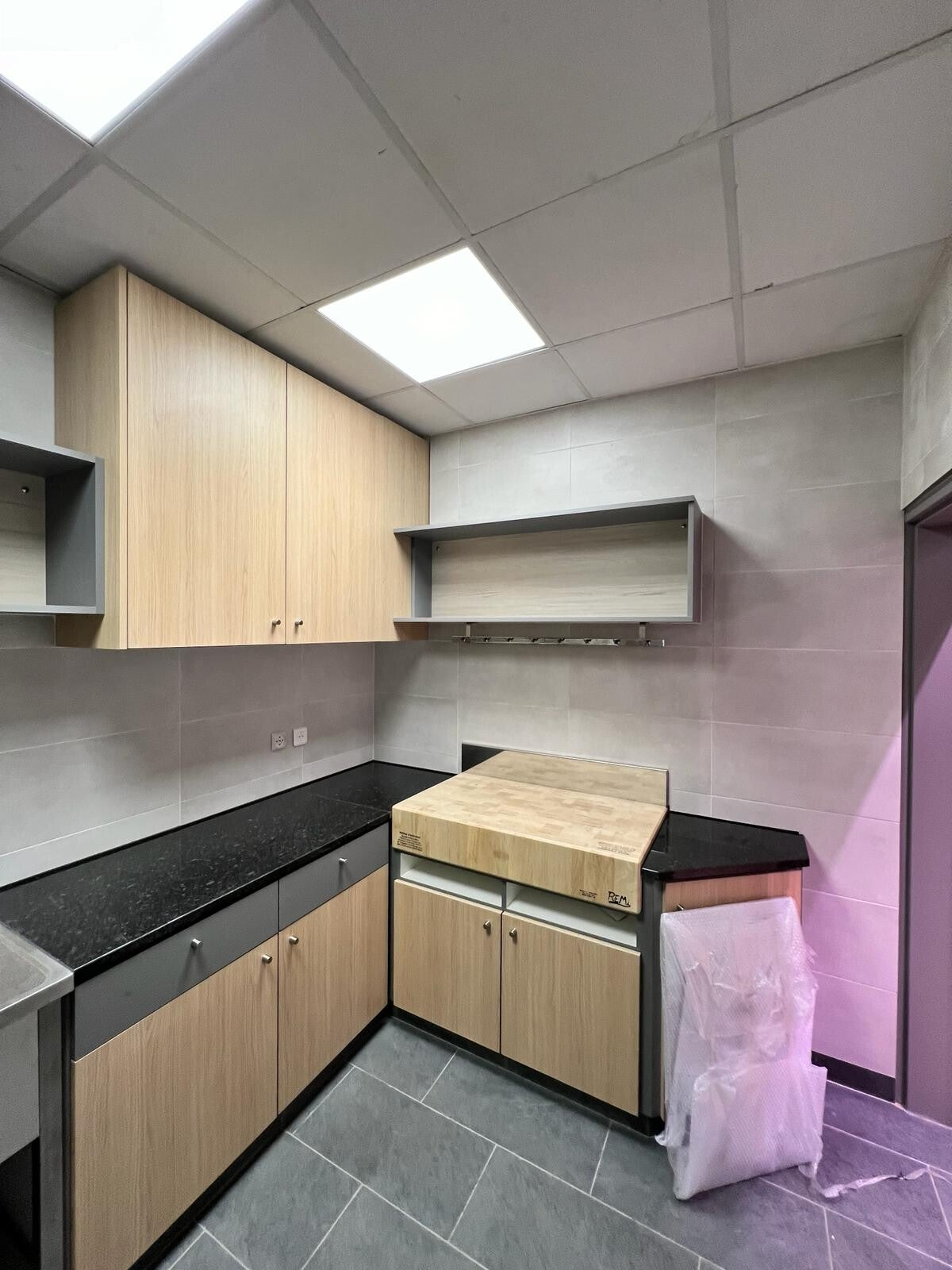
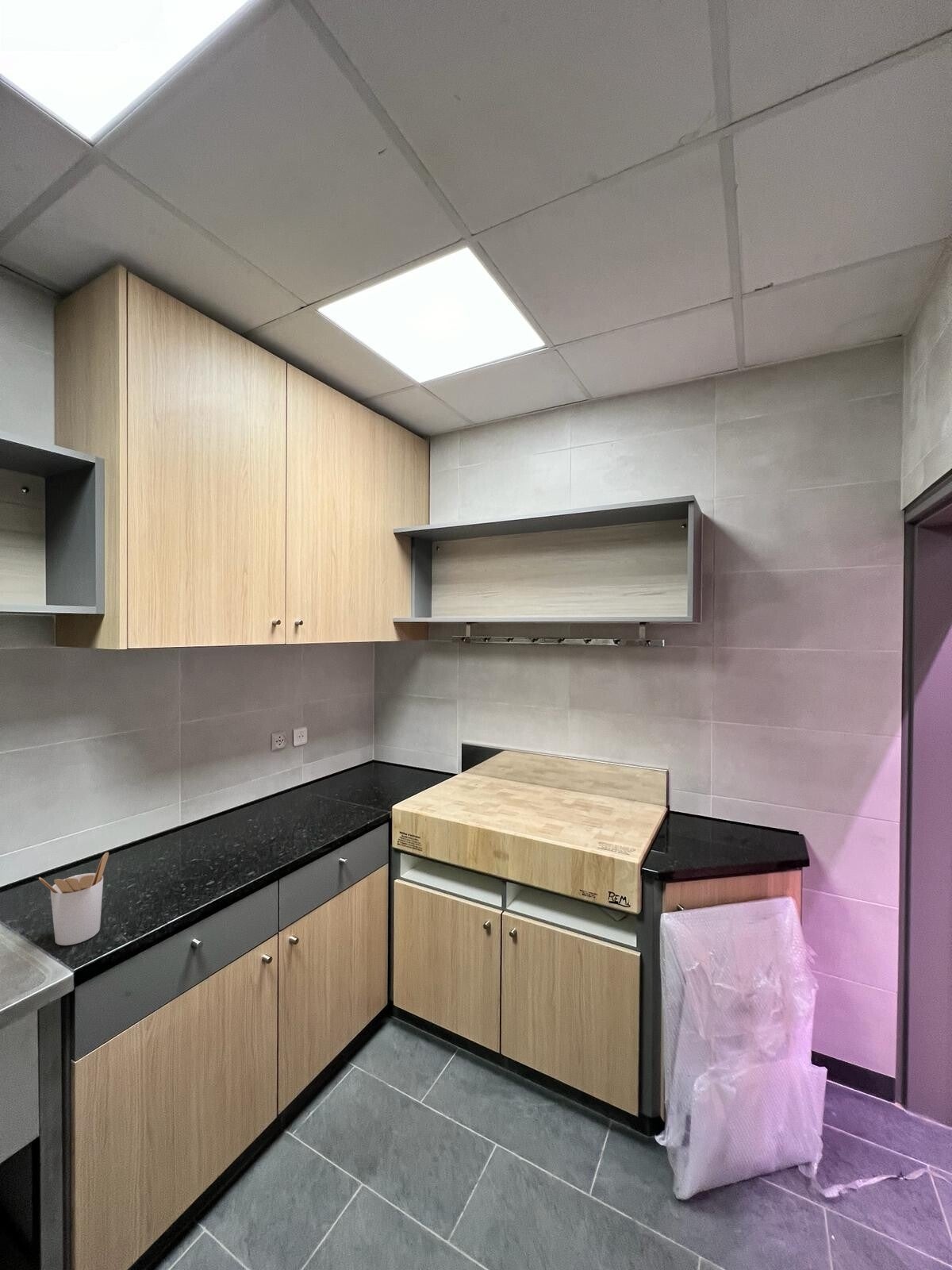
+ utensil holder [38,852,109,946]
